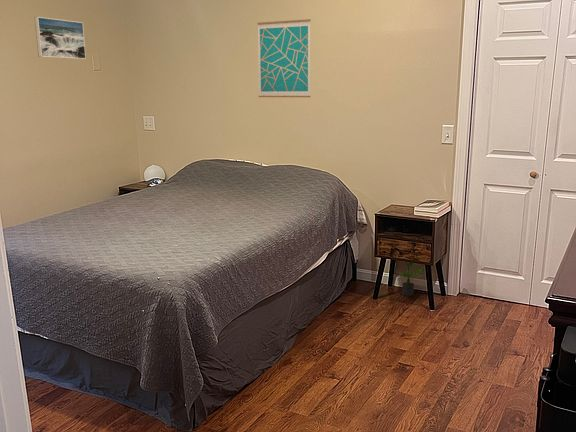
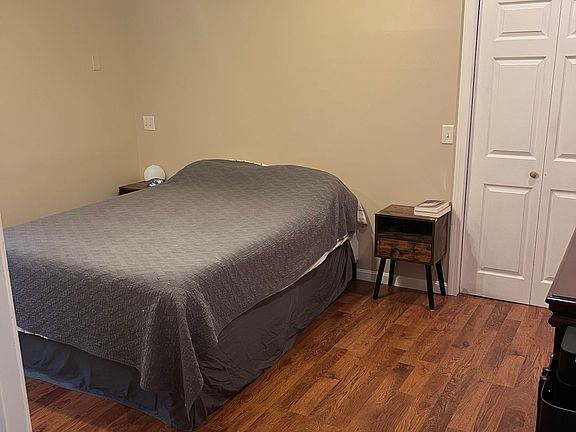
- wall art [256,18,312,98]
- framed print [34,16,87,60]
- potted plant [396,261,424,297]
